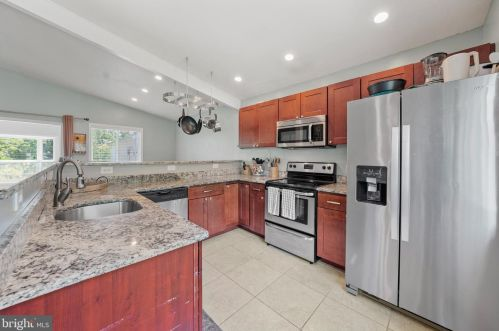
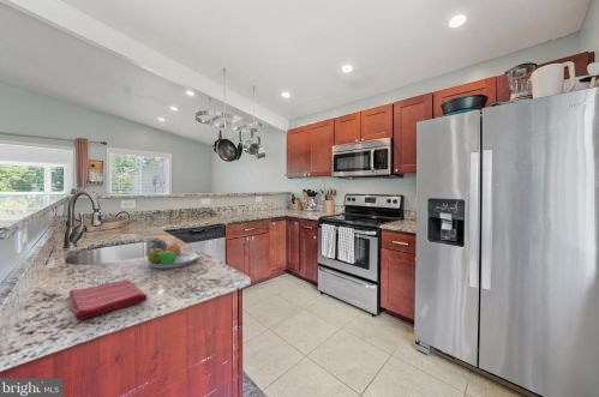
+ fruit bowl [144,242,199,270]
+ dish towel [68,278,149,321]
